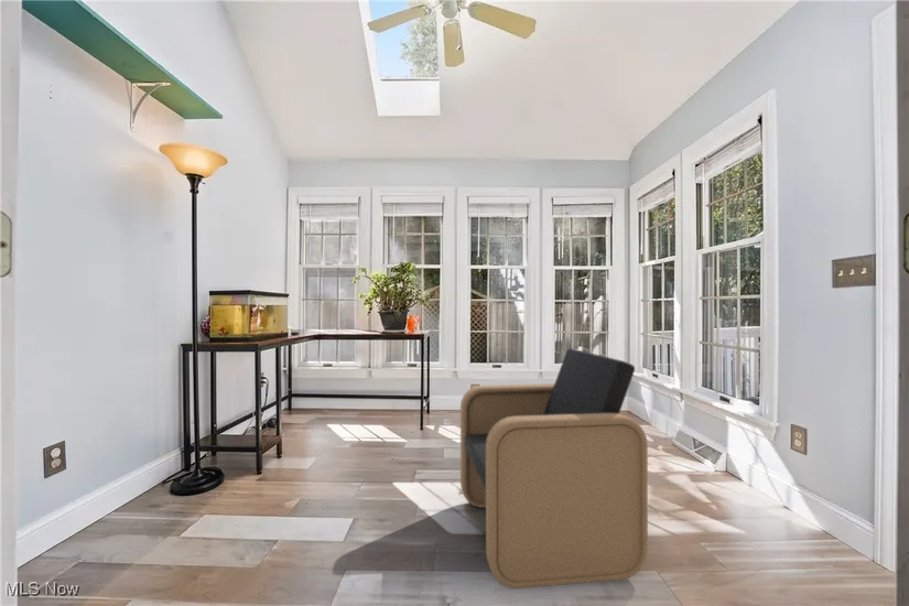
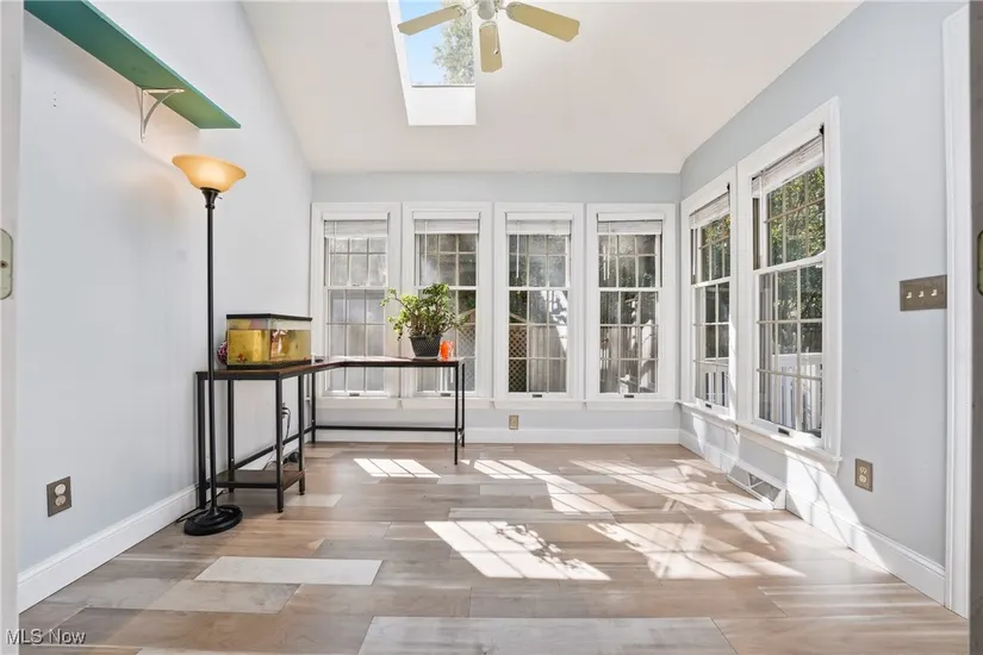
- armchair [459,347,649,589]
